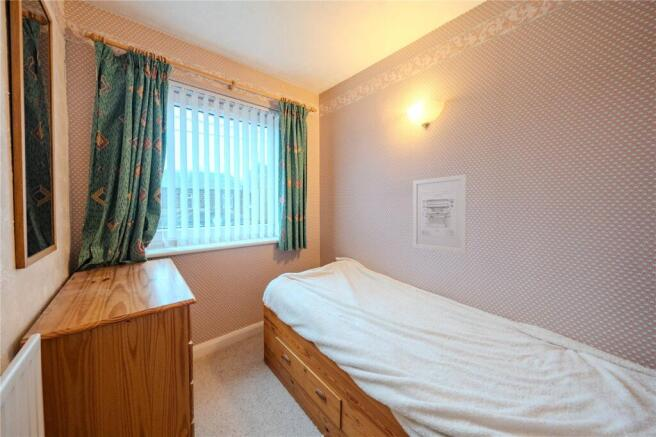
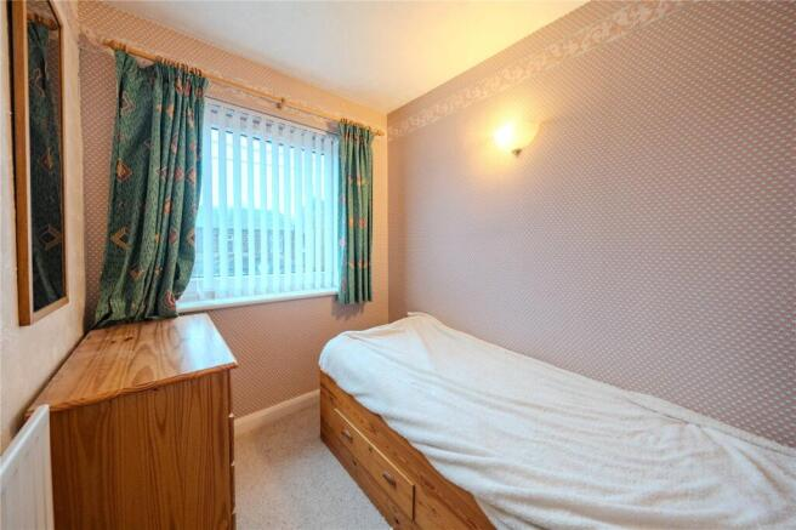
- wall art [412,174,468,255]
